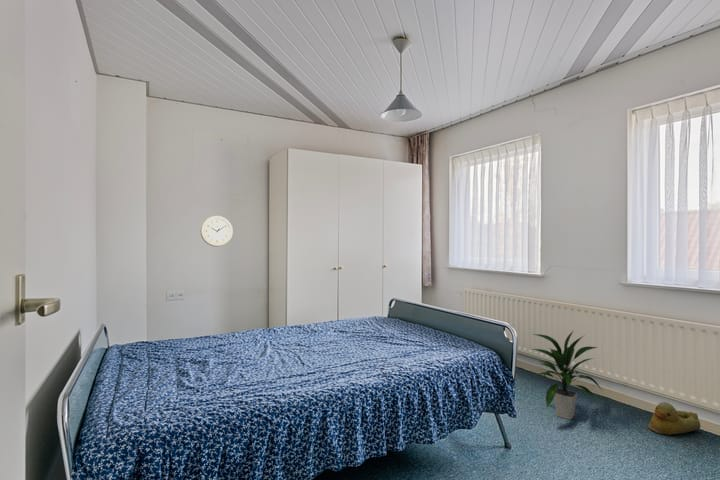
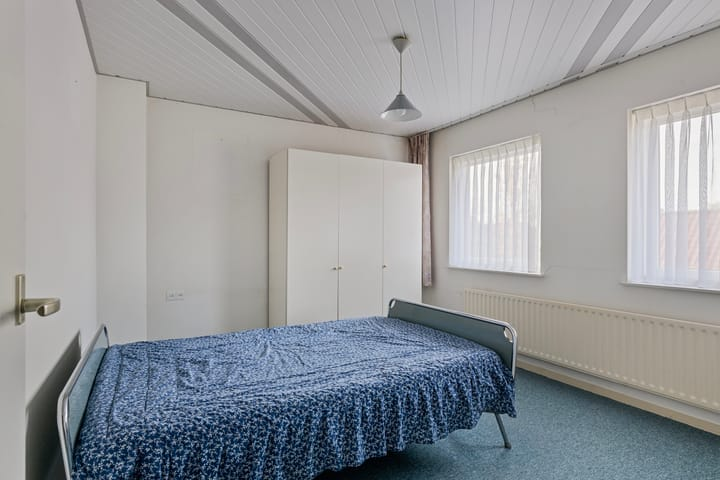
- wall clock [200,215,234,248]
- indoor plant [531,330,604,421]
- rubber duck [647,401,701,436]
